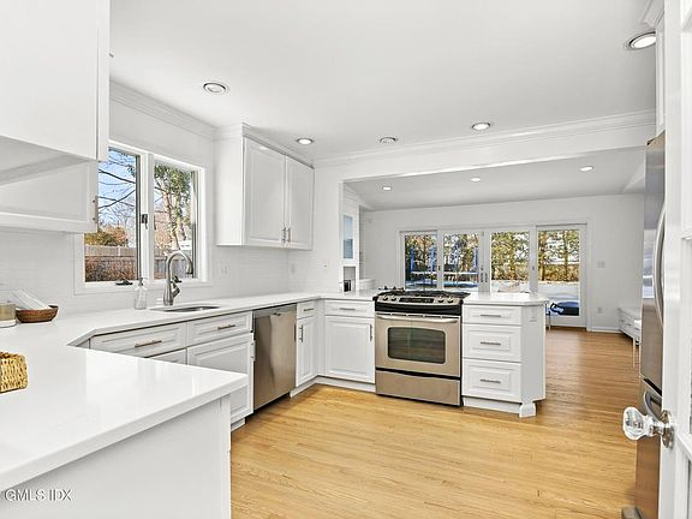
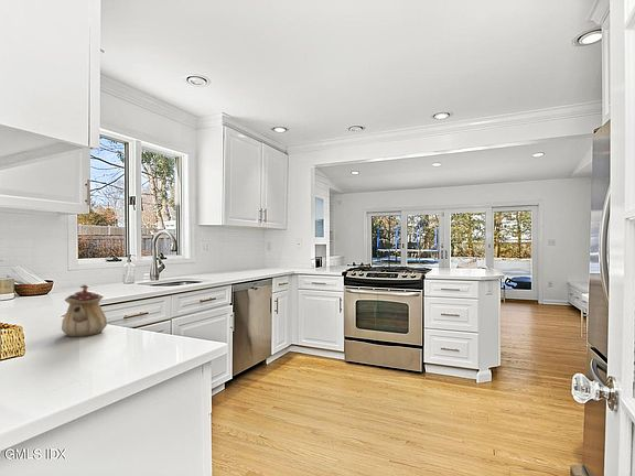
+ teapot [61,283,108,337]
